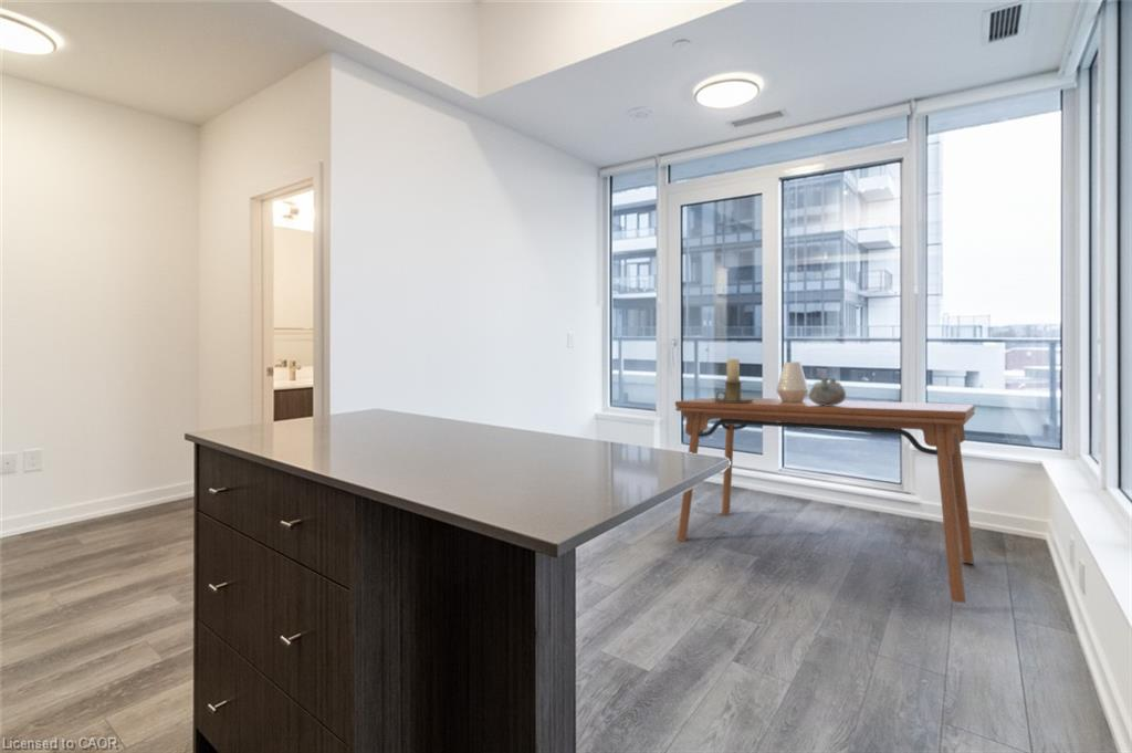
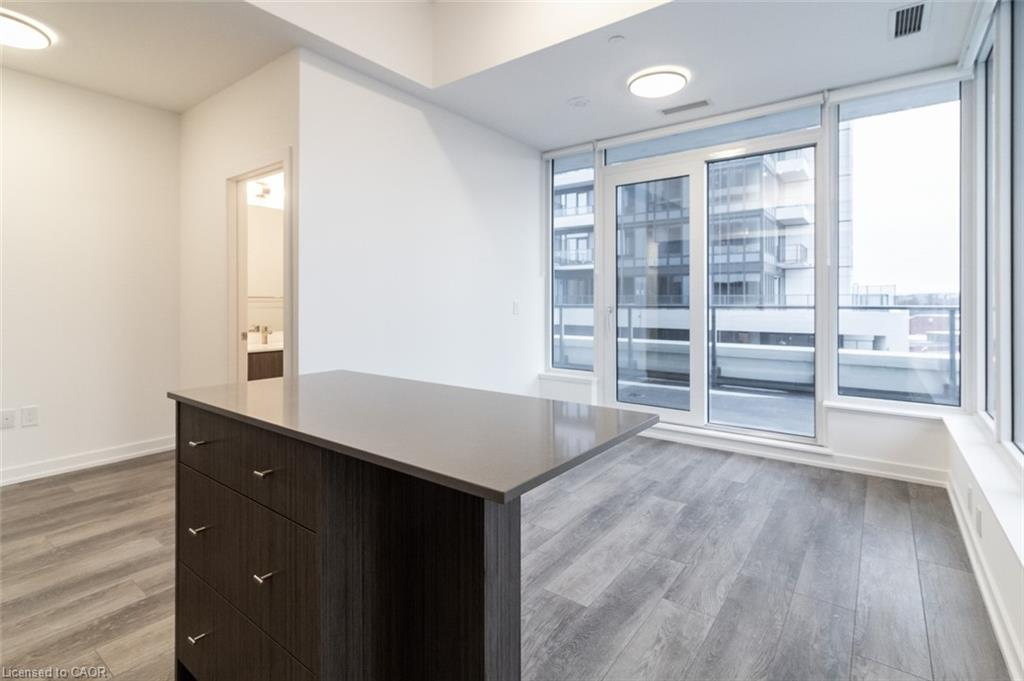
- dining table [674,396,976,604]
- vase [775,362,809,402]
- decorative bowl [808,376,847,406]
- candle holder [713,358,755,402]
